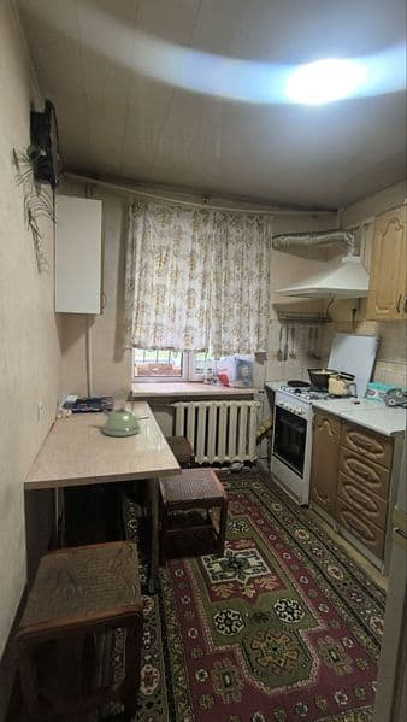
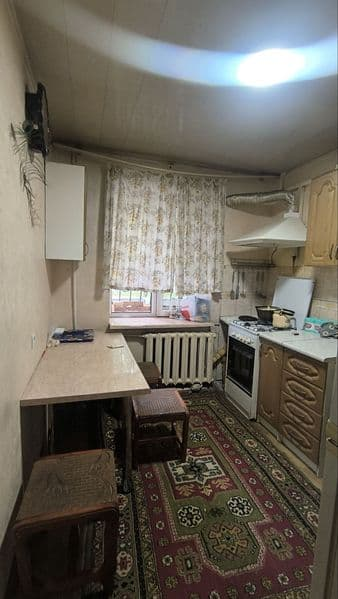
- kettle [101,388,142,438]
